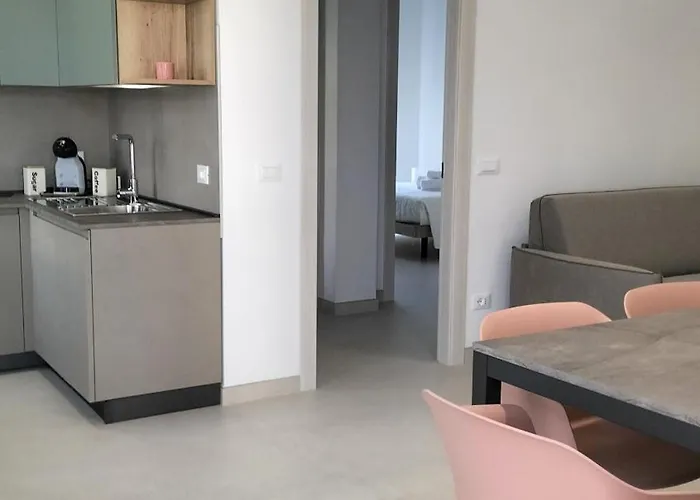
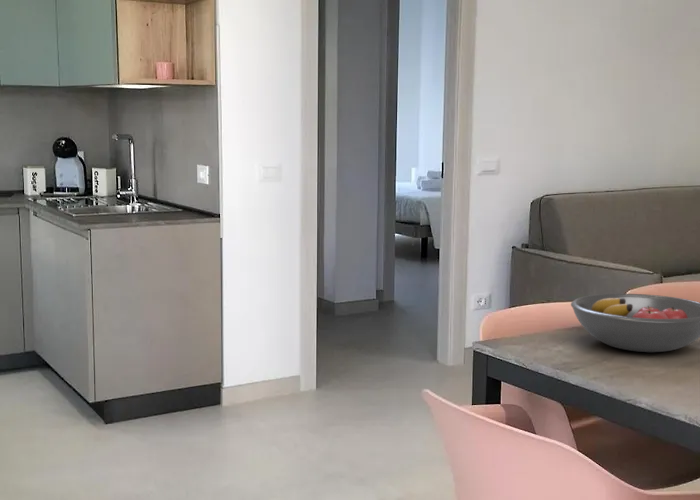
+ fruit bowl [570,293,700,353]
